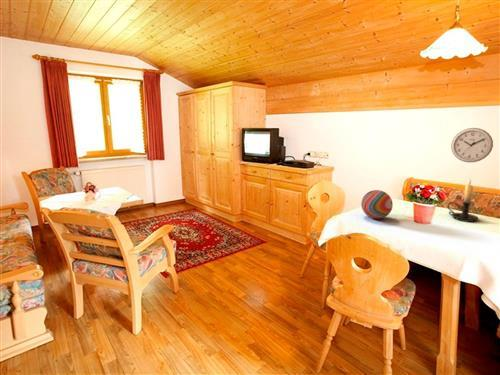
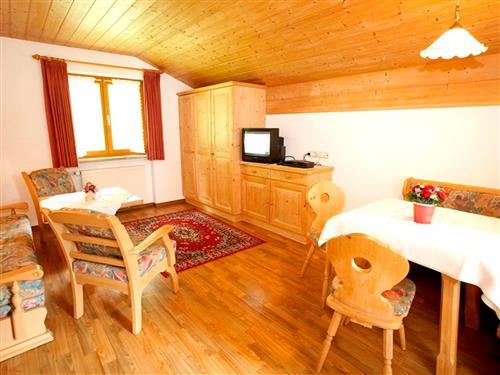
- wall clock [450,127,494,163]
- candle holder [446,179,480,223]
- decorative ball [360,189,394,220]
